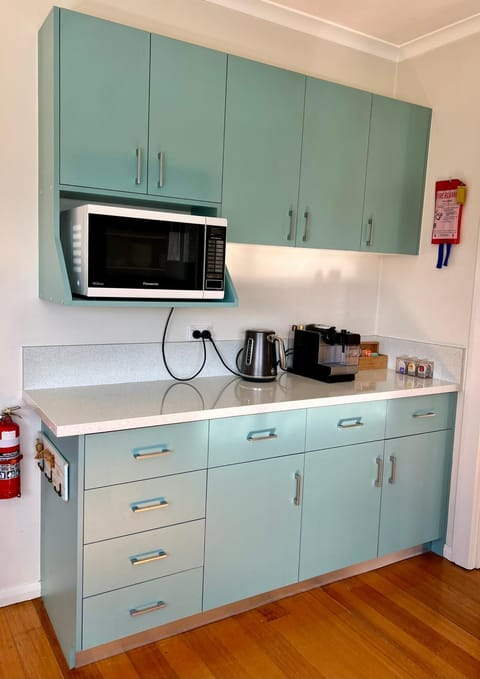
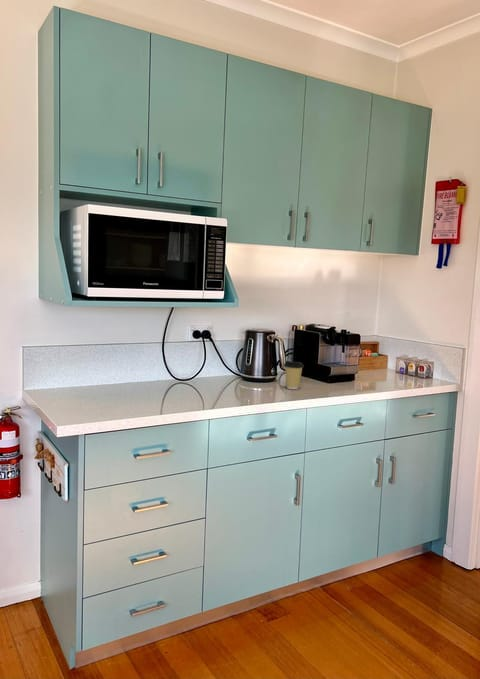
+ coffee cup [283,360,305,390]
